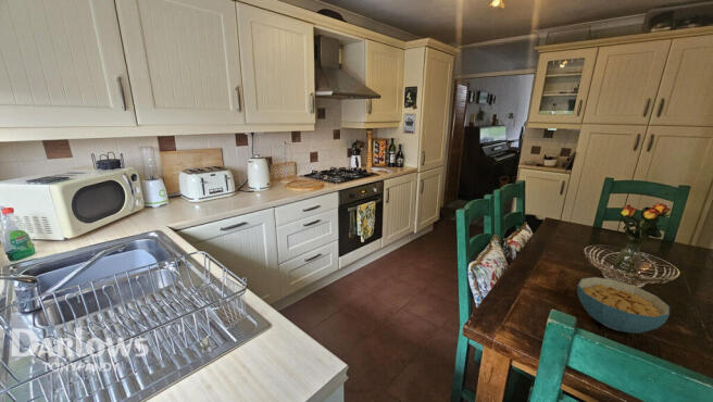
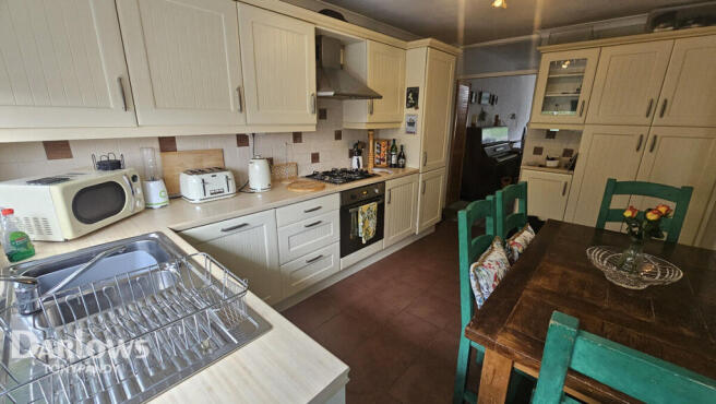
- cereal bowl [576,276,671,335]
